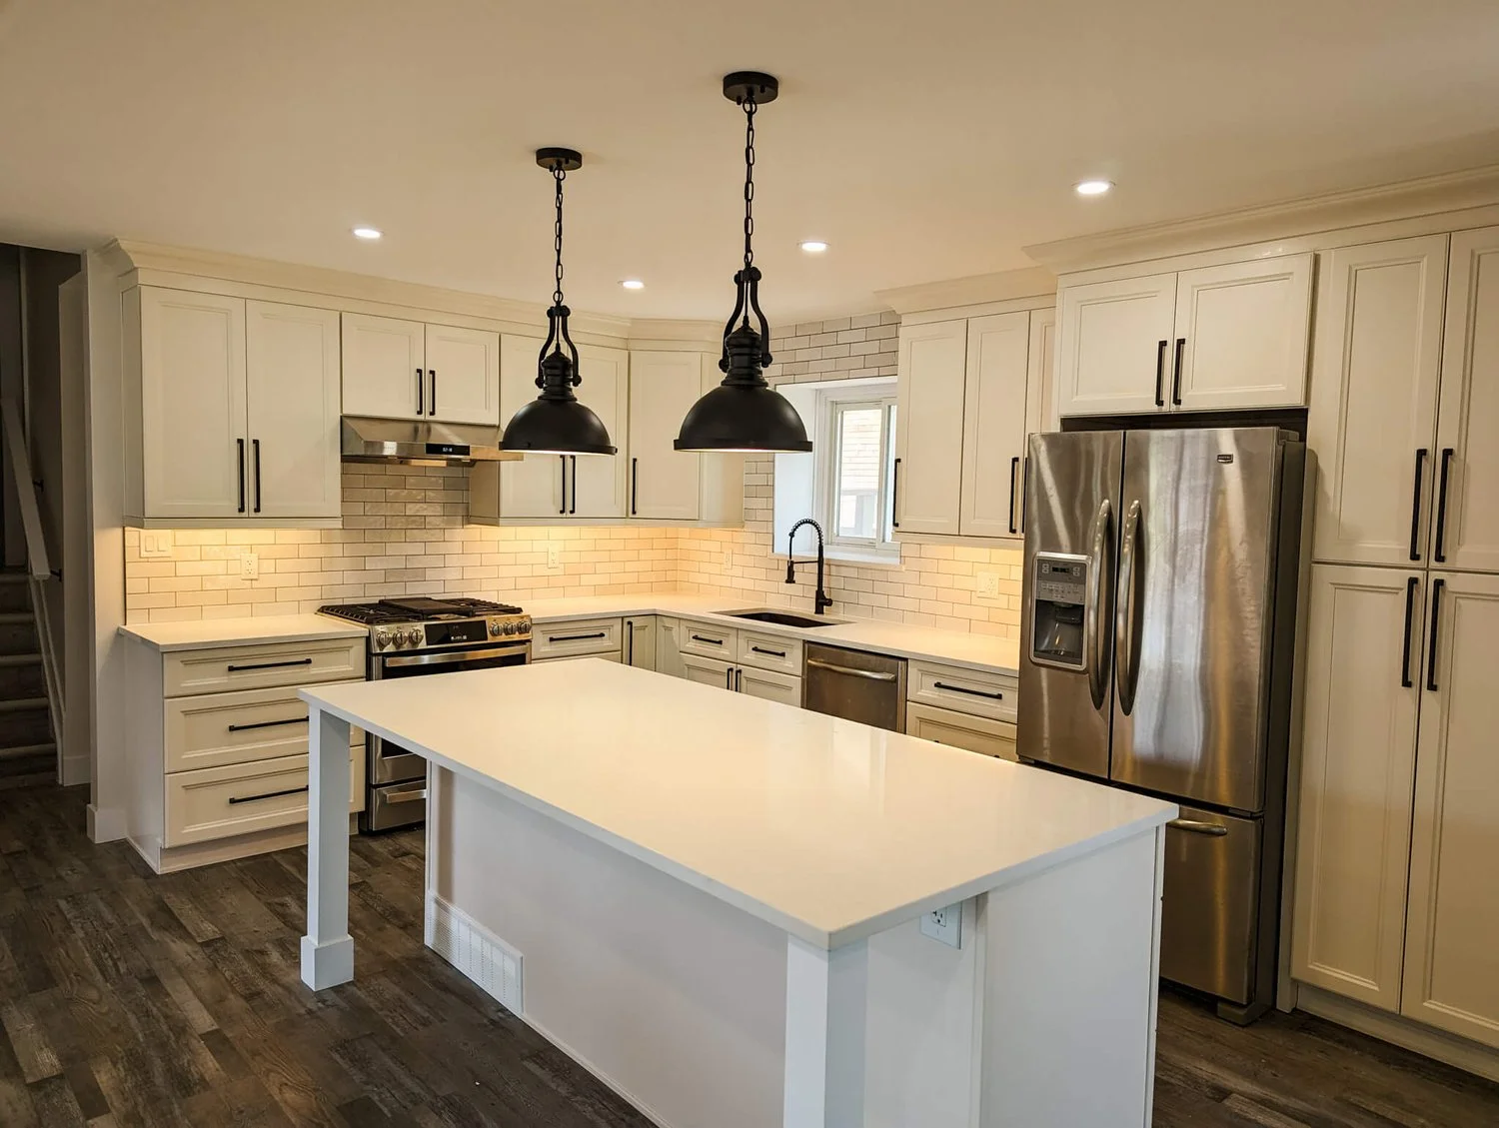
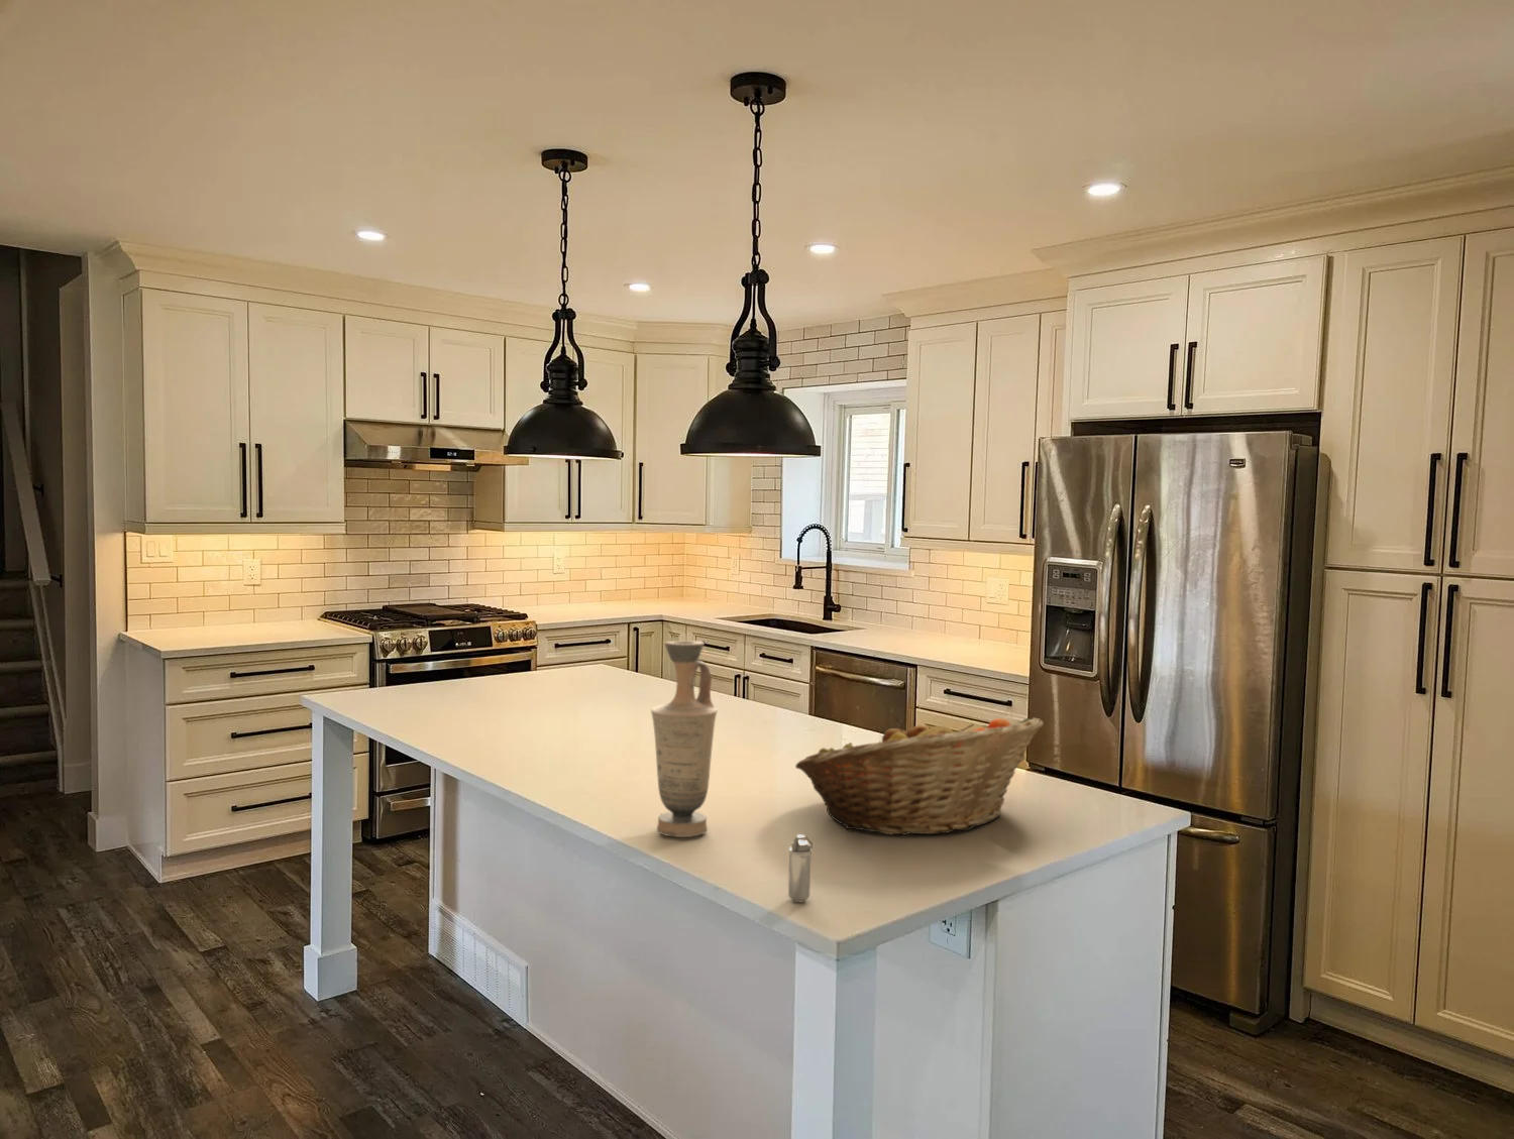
+ fruit basket [795,717,1045,836]
+ shaker [788,834,814,903]
+ vase [650,640,718,839]
